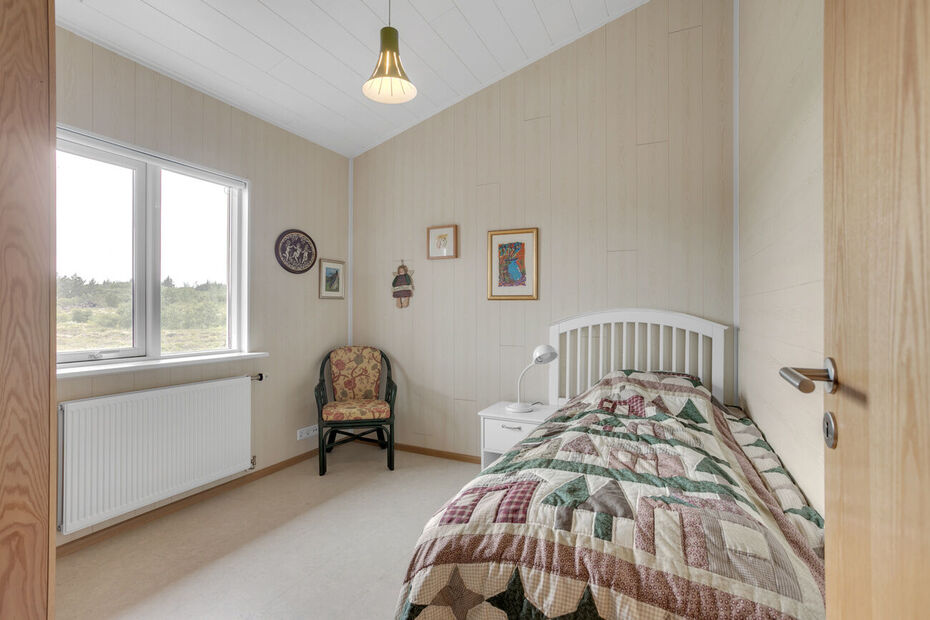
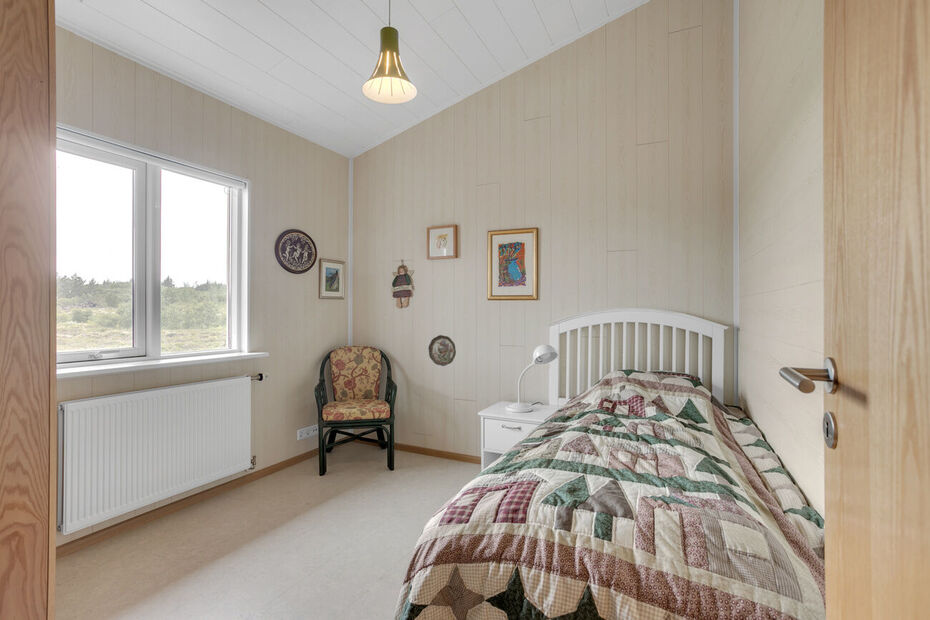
+ decorative plate [428,334,457,367]
